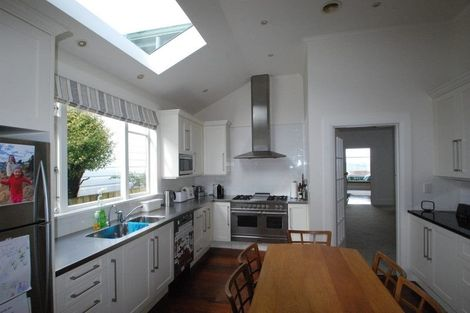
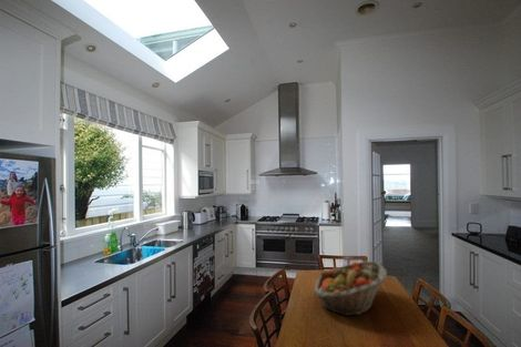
+ fruit basket [314,261,388,317]
